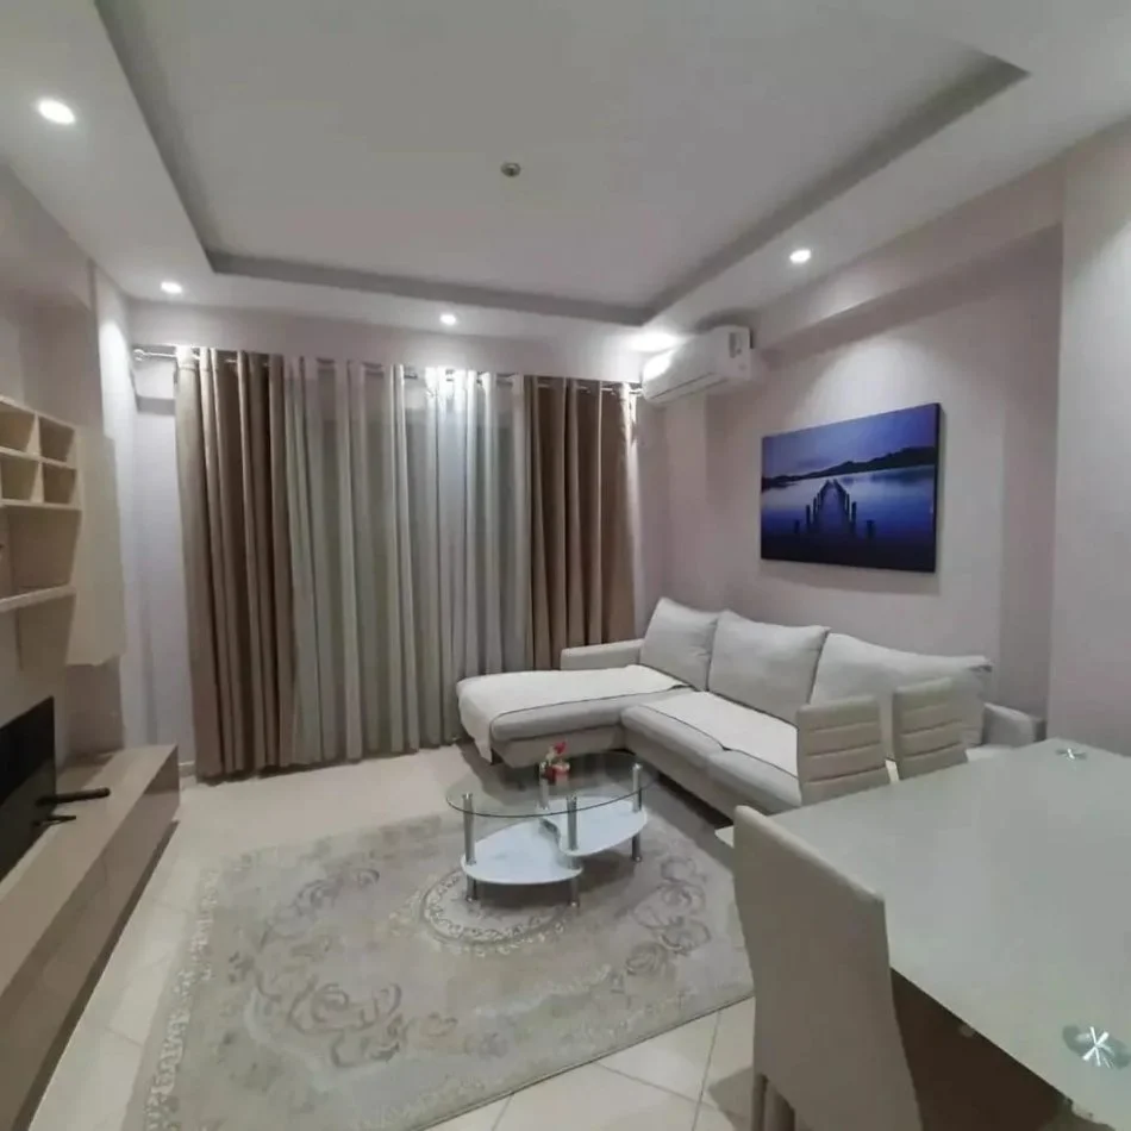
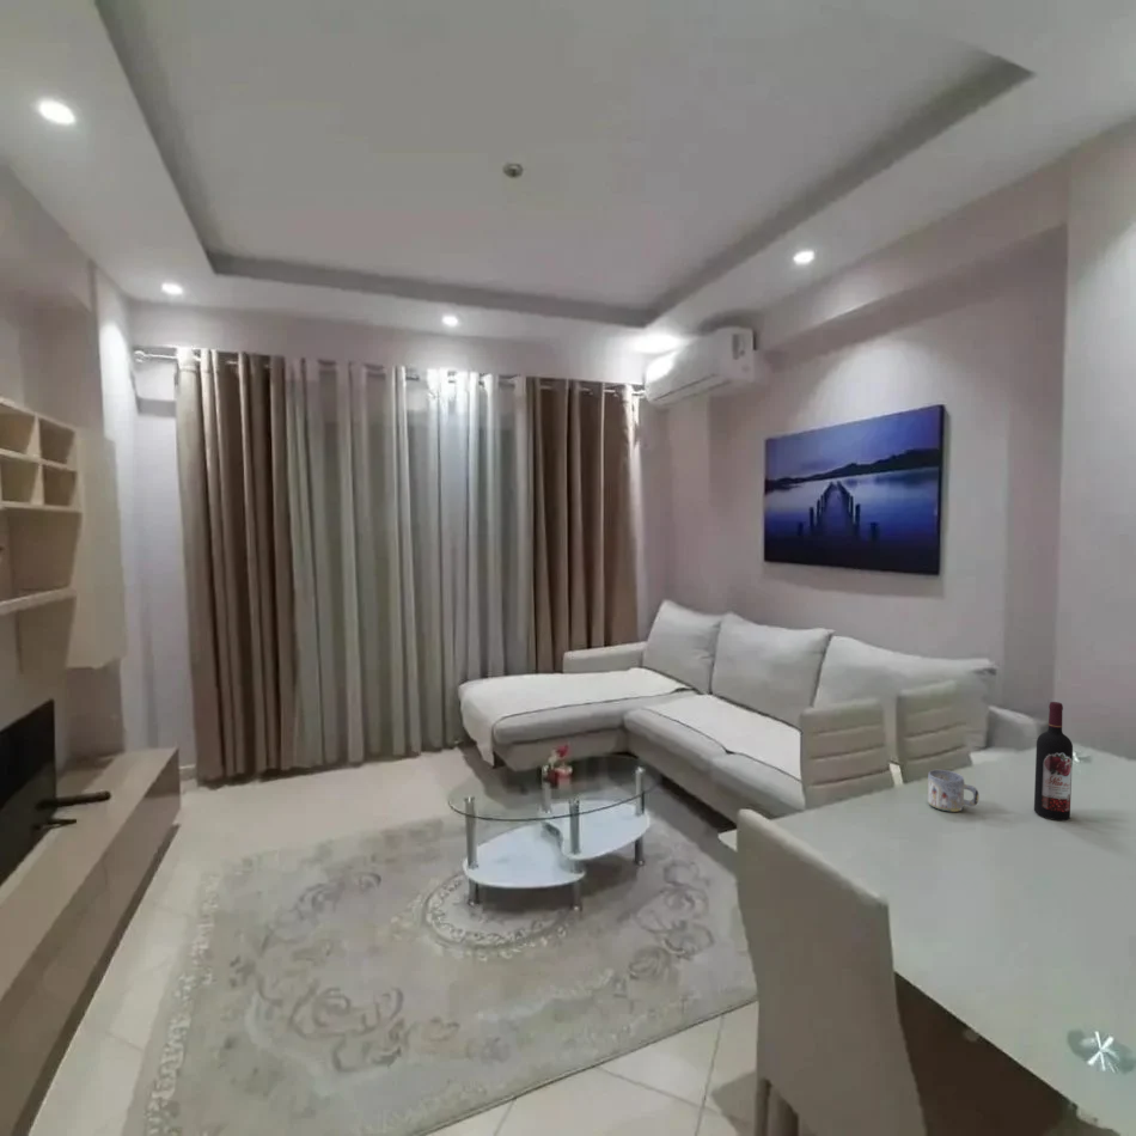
+ mug [927,769,981,813]
+ wine bottle [1033,701,1074,822]
